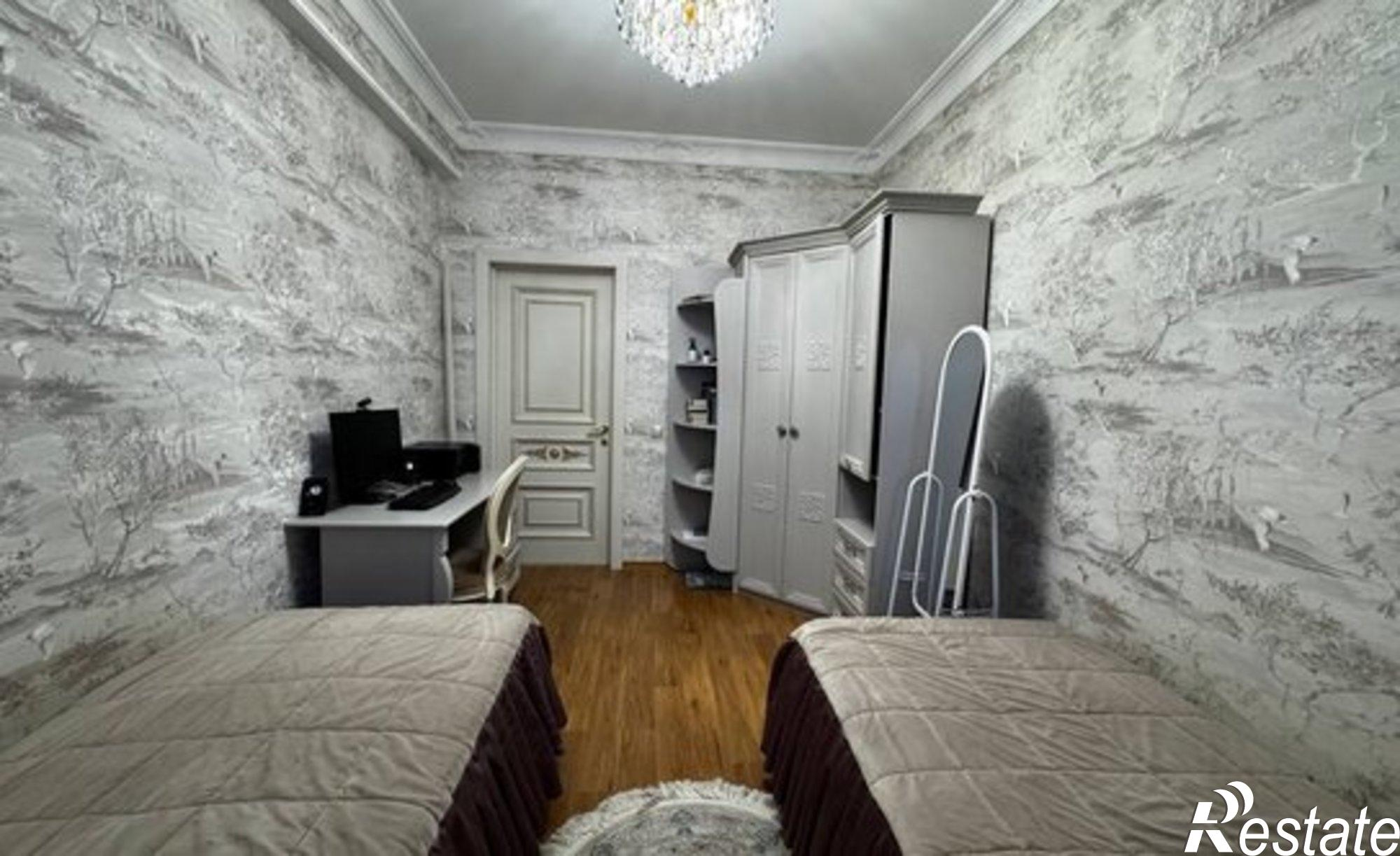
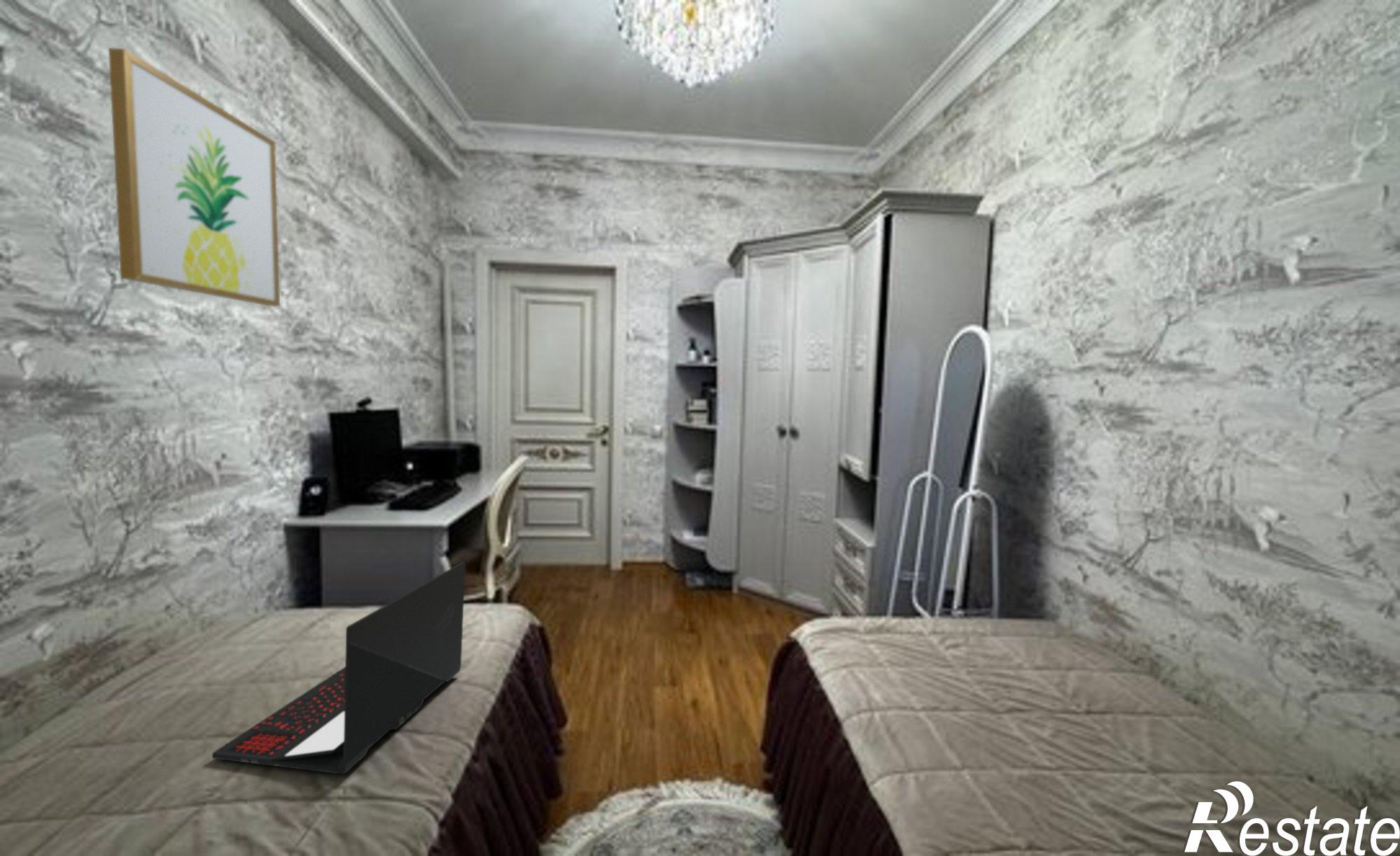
+ wall art [108,47,281,307]
+ laptop [211,561,466,775]
